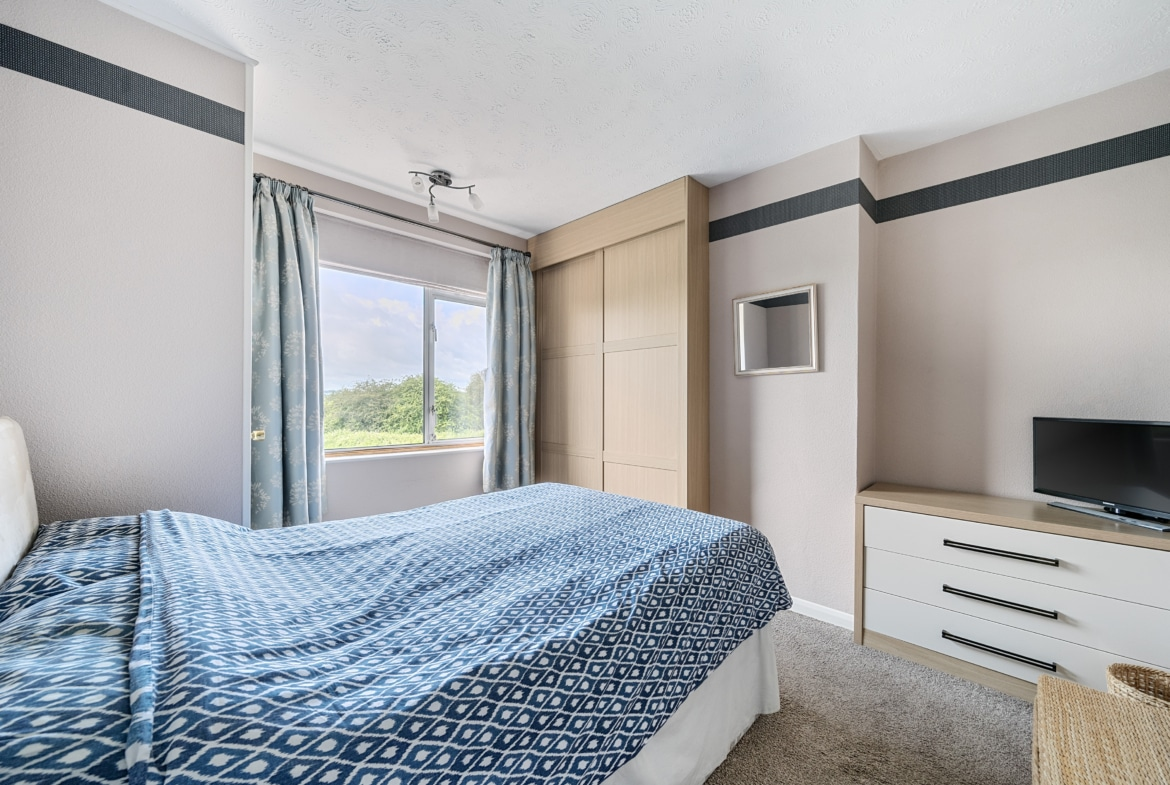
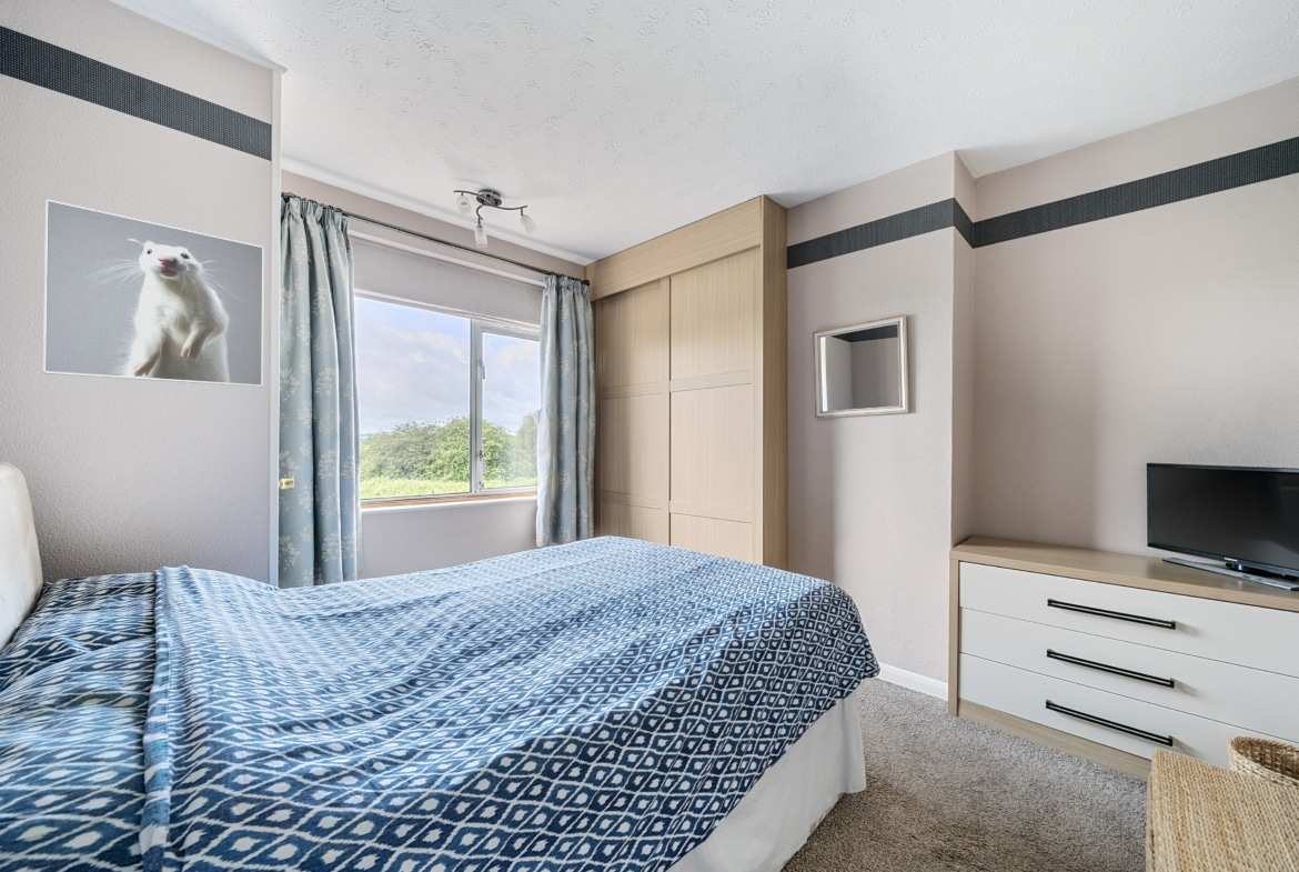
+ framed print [42,198,265,388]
